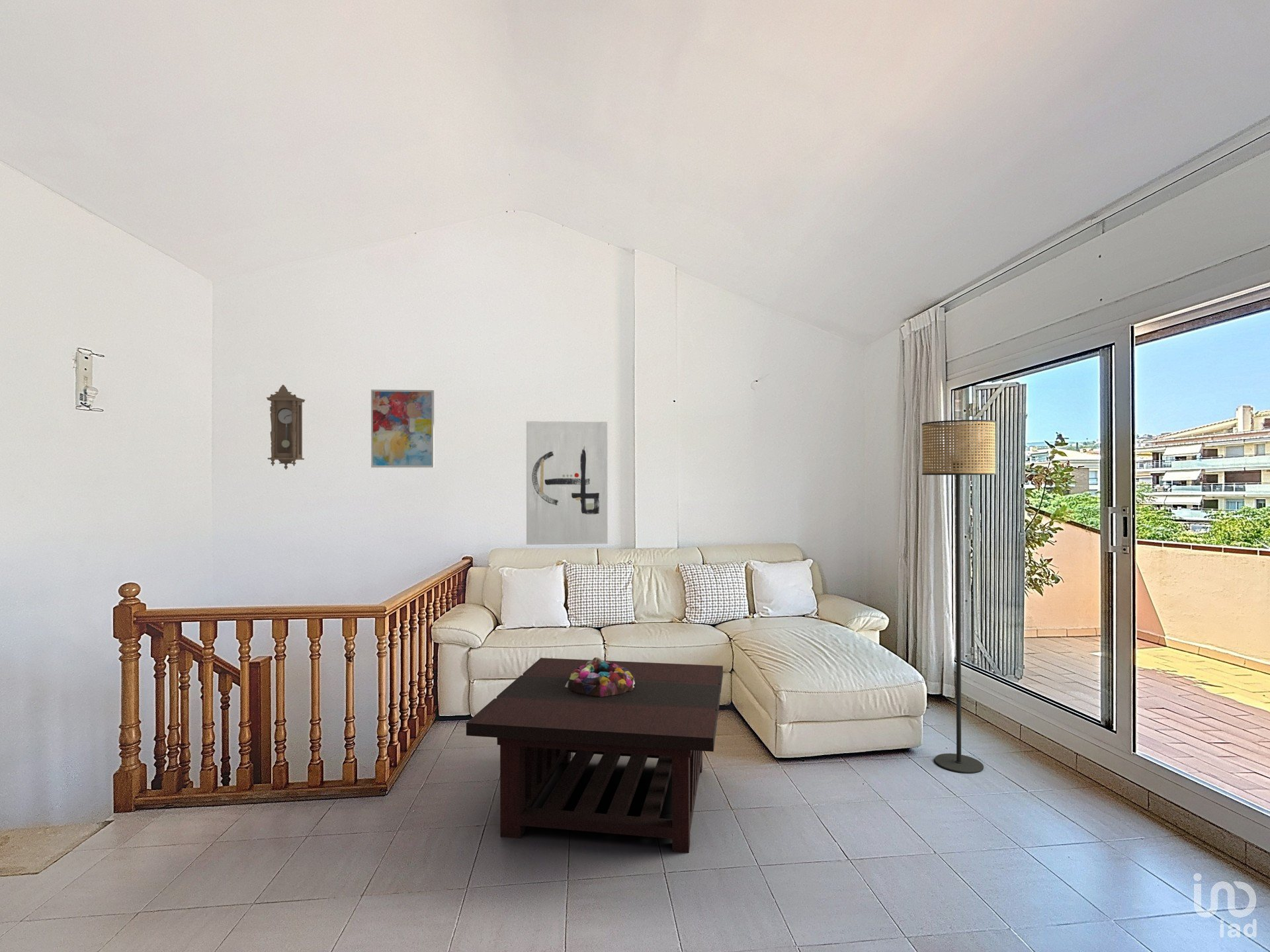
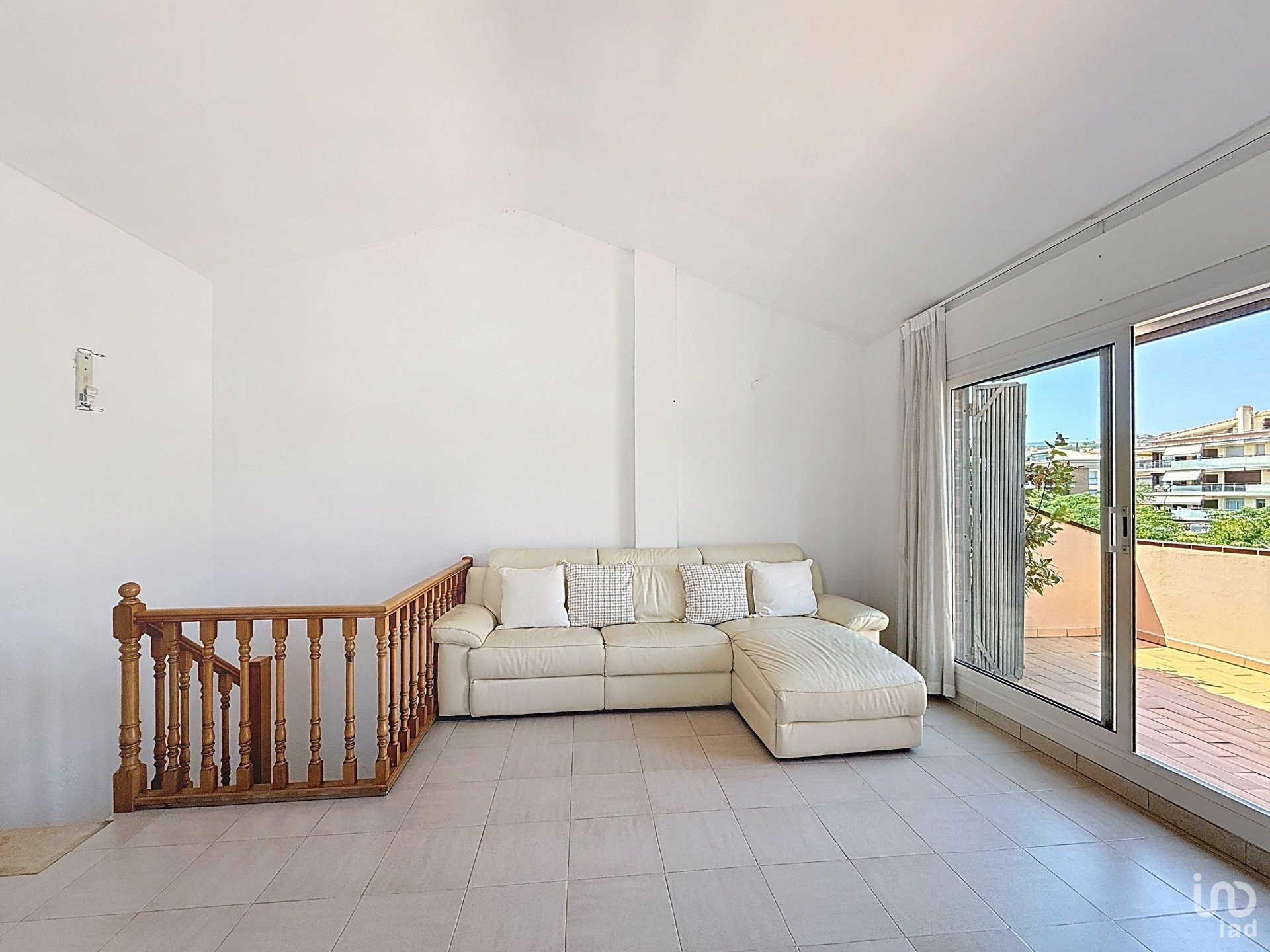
- pendulum clock [266,384,306,470]
- wall art [370,389,435,468]
- floor lamp [921,419,997,774]
- coffee table [466,657,724,853]
- wall art [526,420,609,545]
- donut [565,656,635,697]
